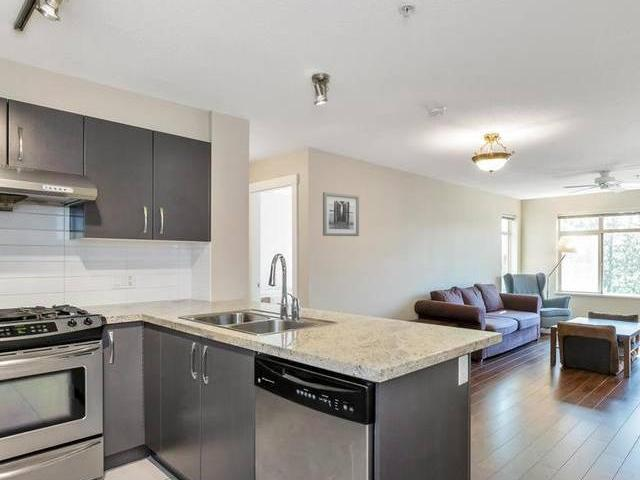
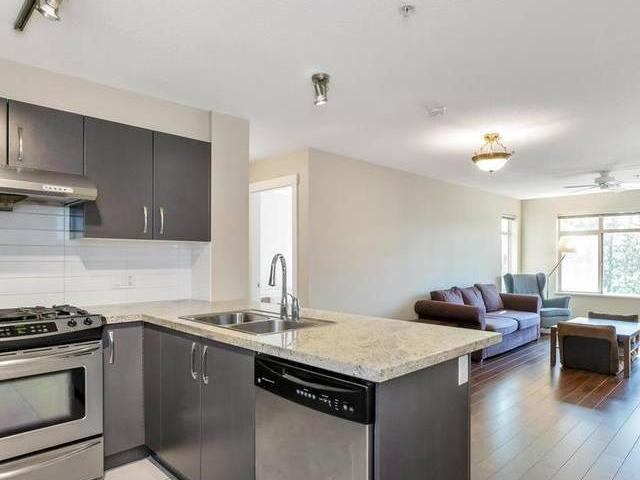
- wall art [322,191,360,237]
